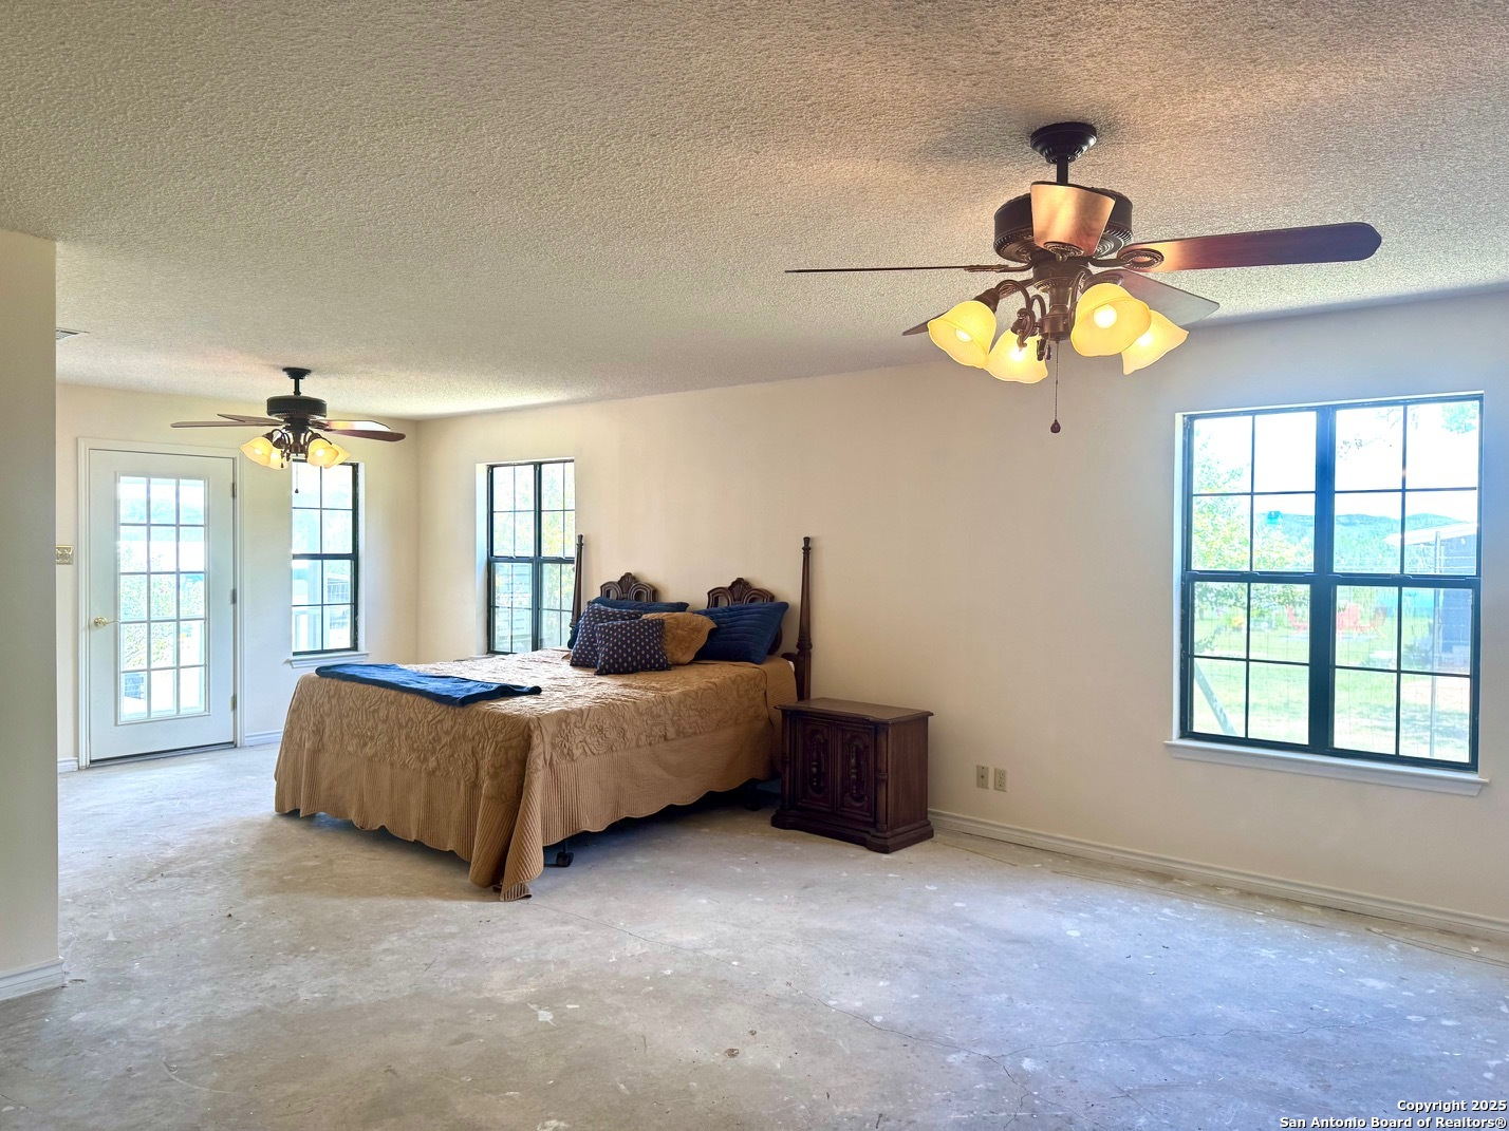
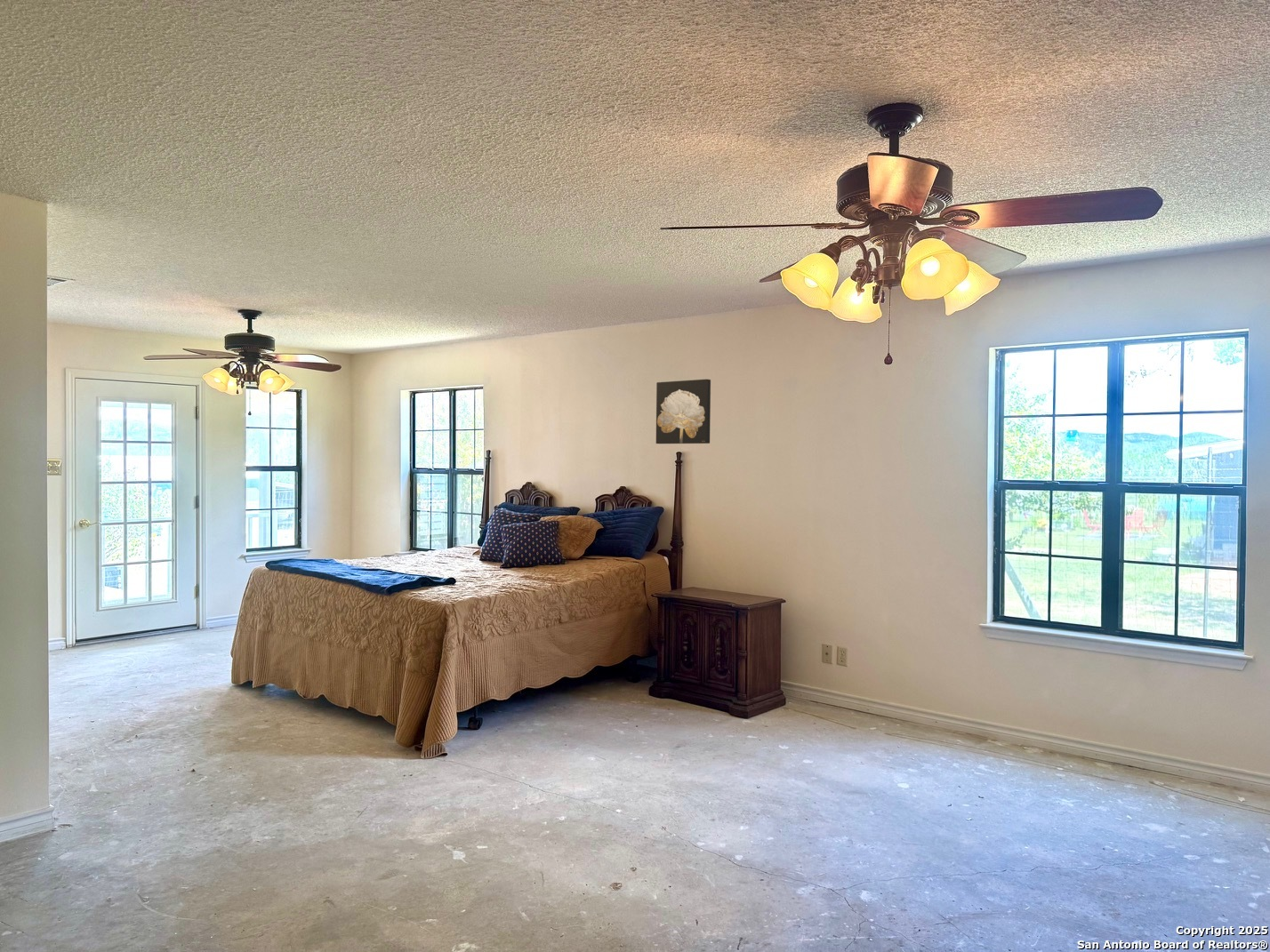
+ wall art [655,379,711,444]
